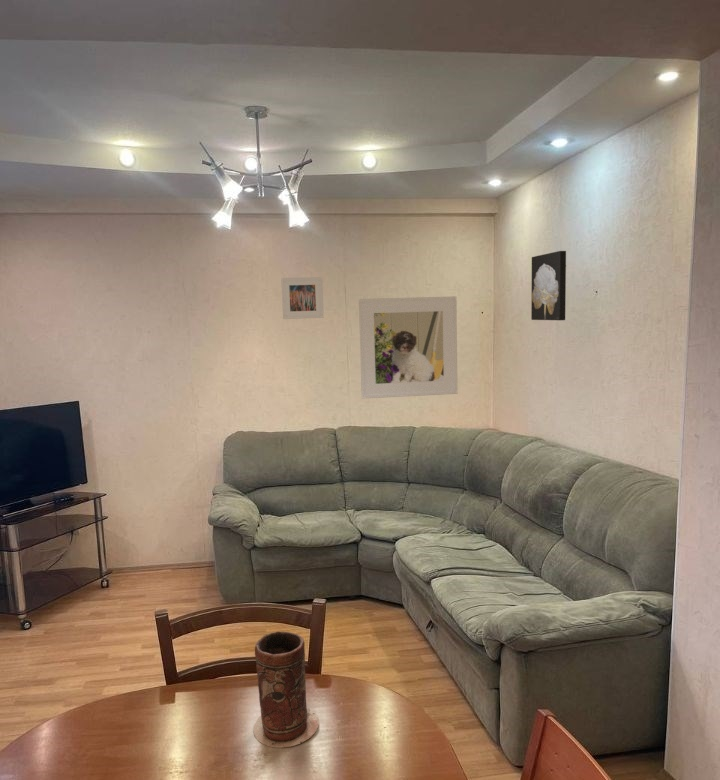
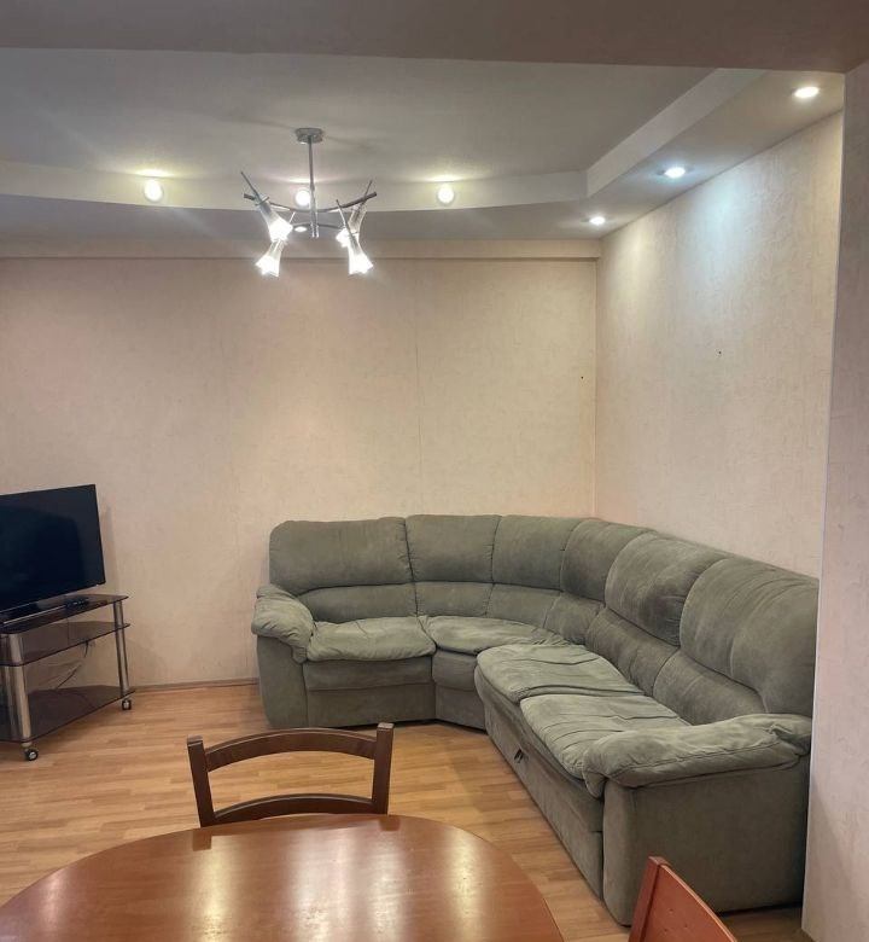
- vase [253,631,320,749]
- wall art [530,250,567,321]
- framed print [281,276,325,320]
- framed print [358,295,458,400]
